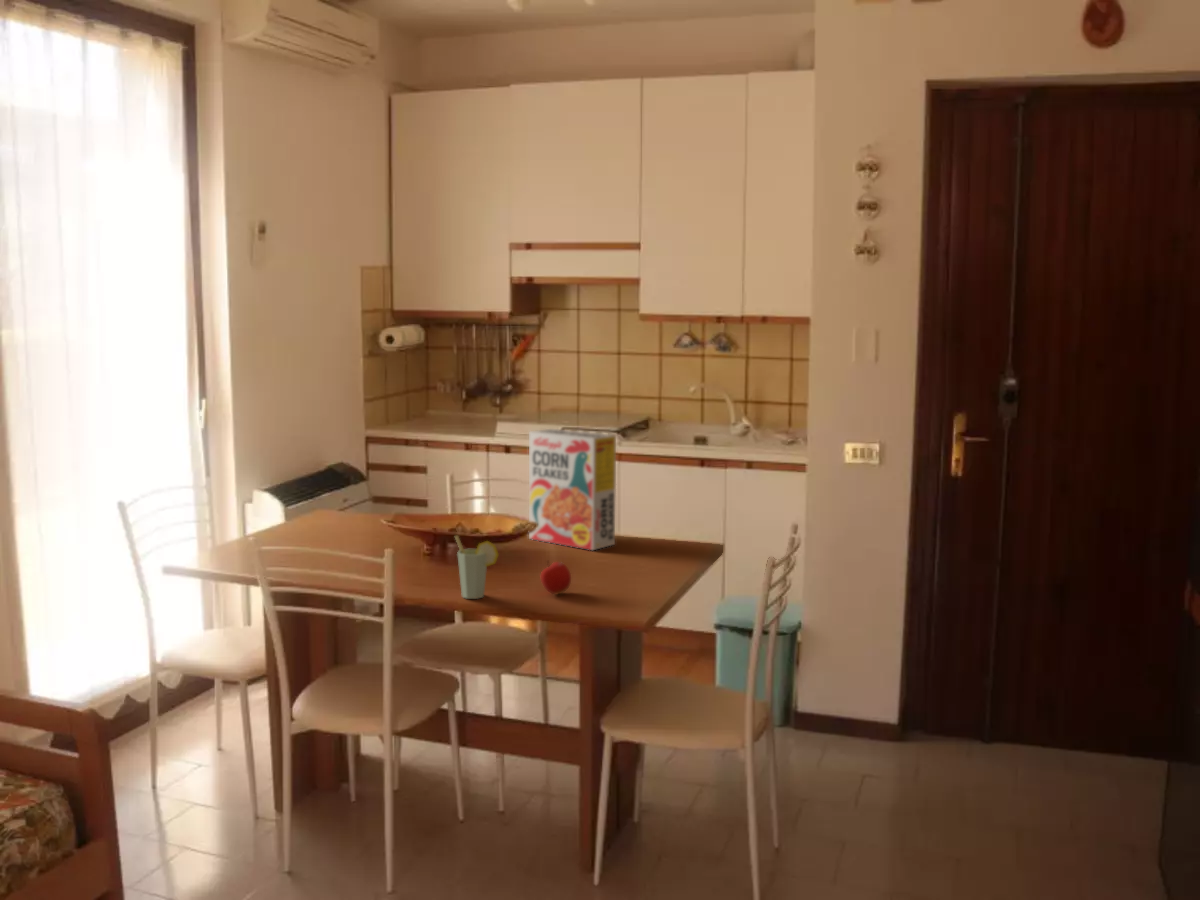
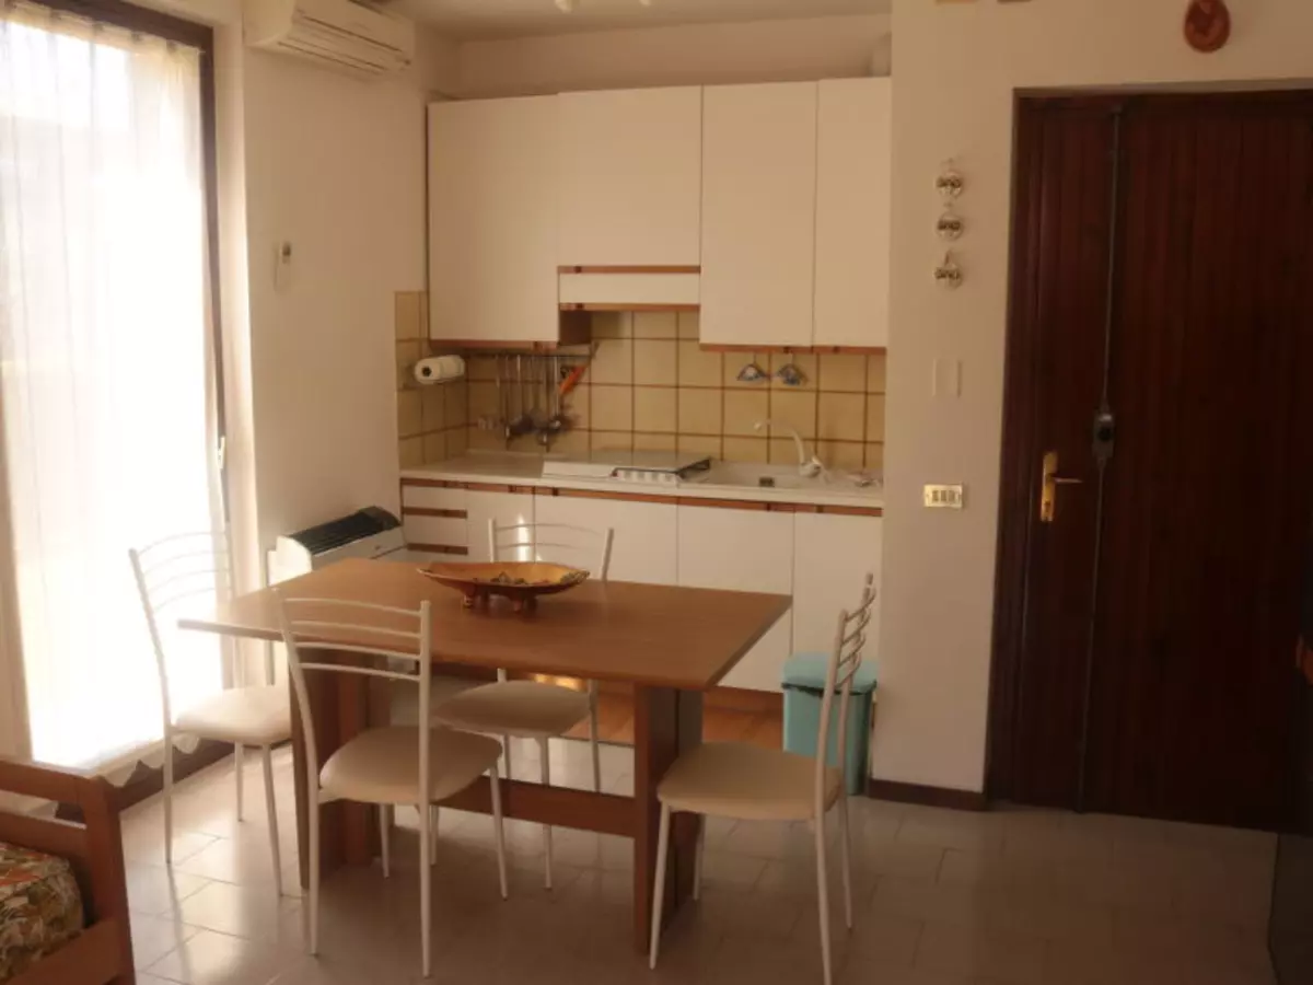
- cereal box [528,428,617,551]
- cup [454,534,500,600]
- fruit [540,559,572,595]
